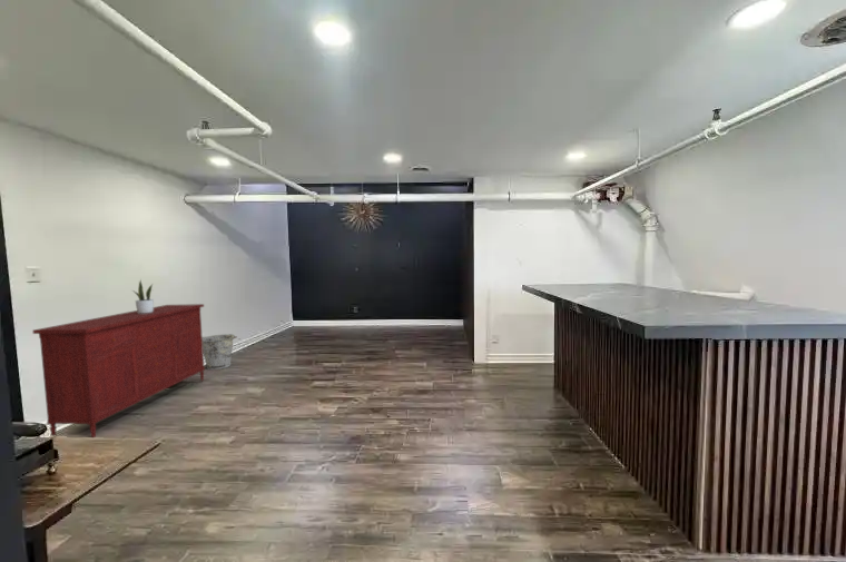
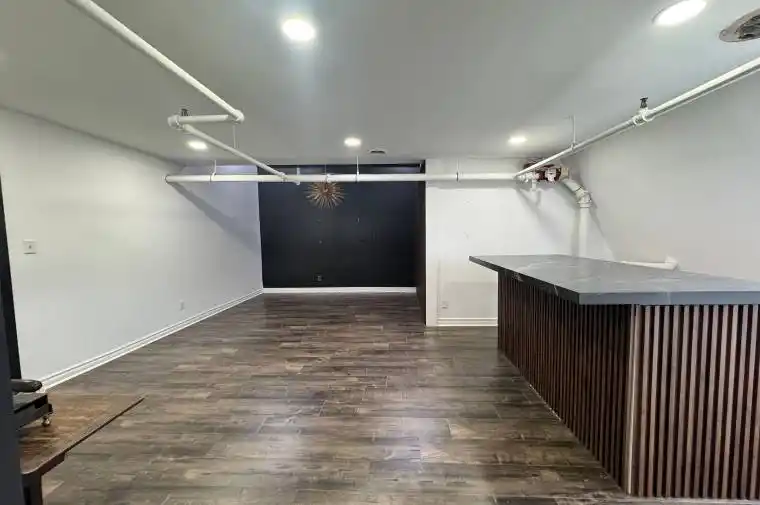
- potted plant [131,277,155,314]
- sideboard [31,303,206,438]
- bucket [203,333,238,371]
